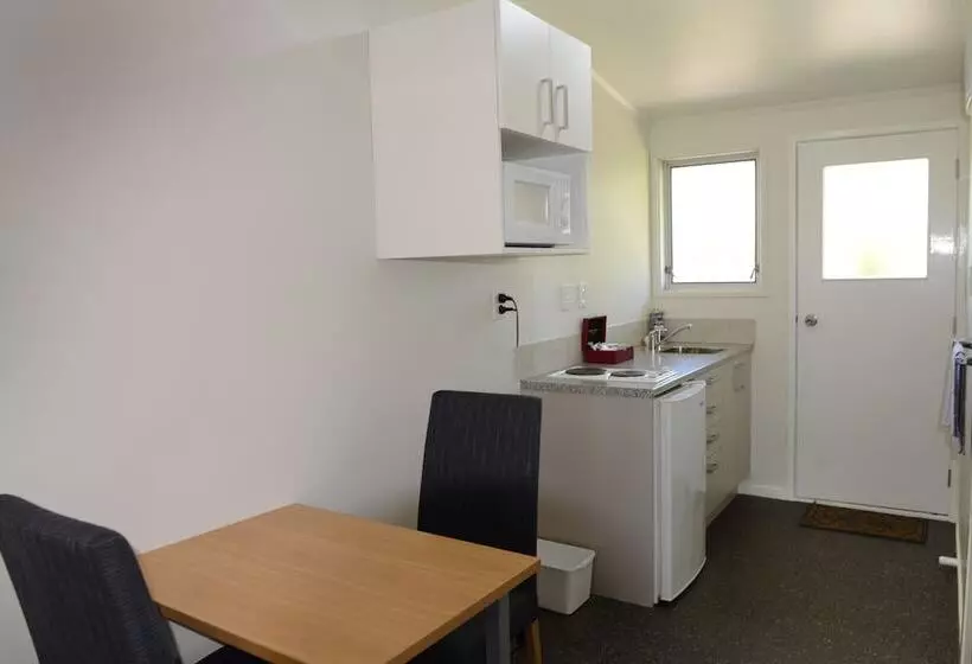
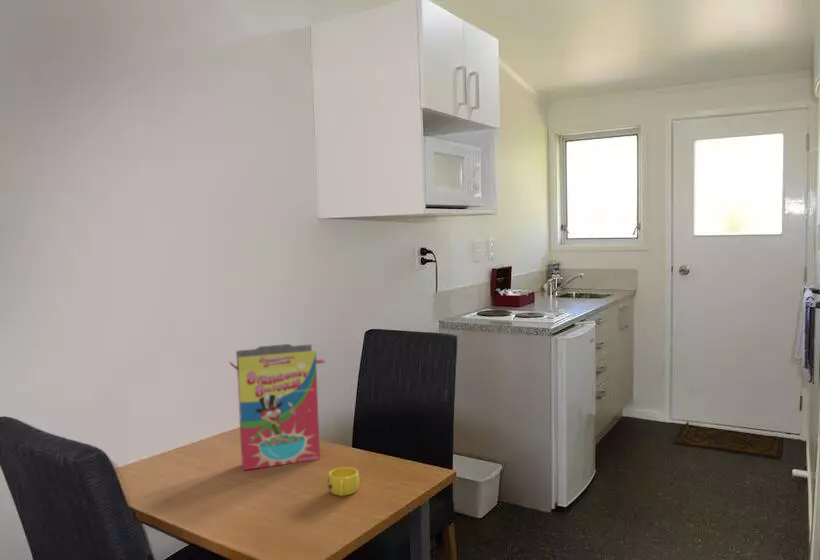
+ cup [327,466,360,497]
+ cereal box [228,343,327,471]
